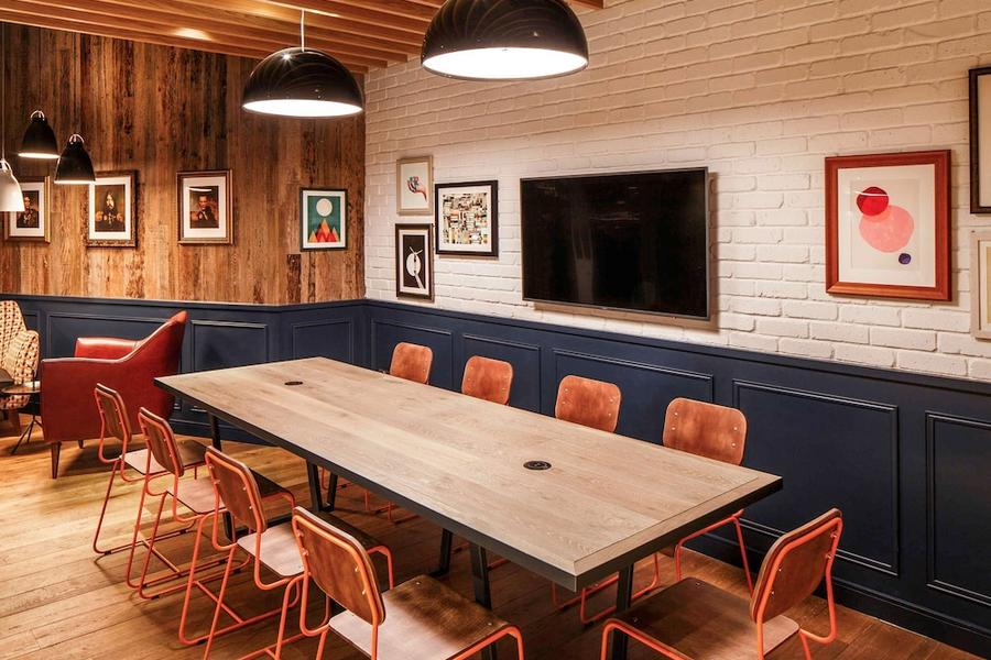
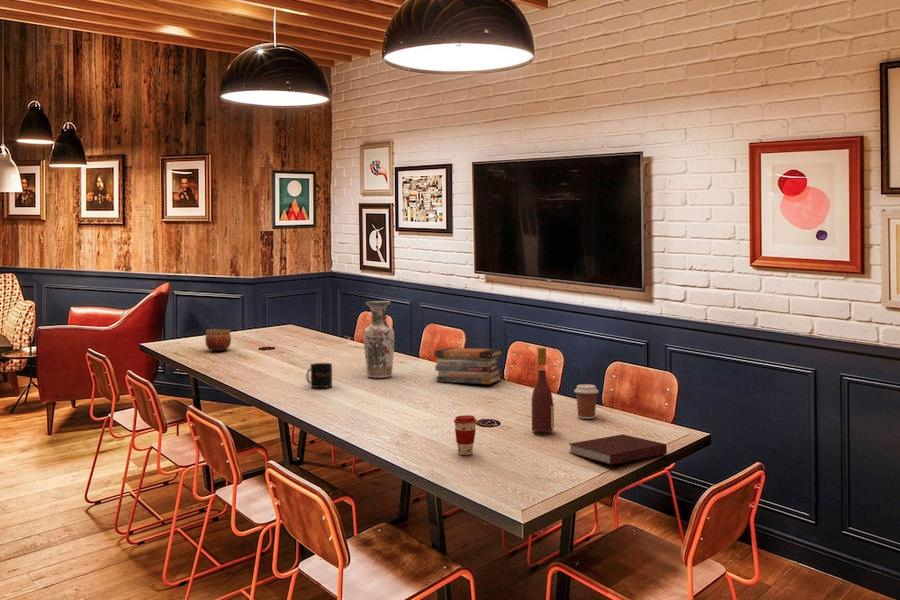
+ notebook [568,433,668,466]
+ coffee cup [573,383,599,420]
+ wine bottle [531,347,555,433]
+ bowl [204,328,232,352]
+ coffee cup [453,414,477,456]
+ vase [362,300,395,379]
+ book stack [433,347,504,385]
+ mug [305,362,333,389]
